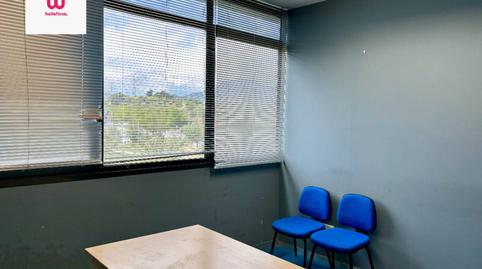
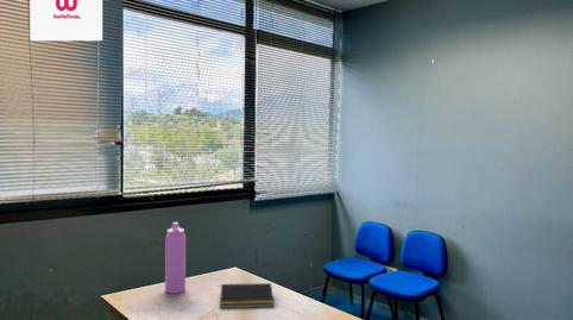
+ water bottle [164,221,187,295]
+ notepad [219,282,275,309]
